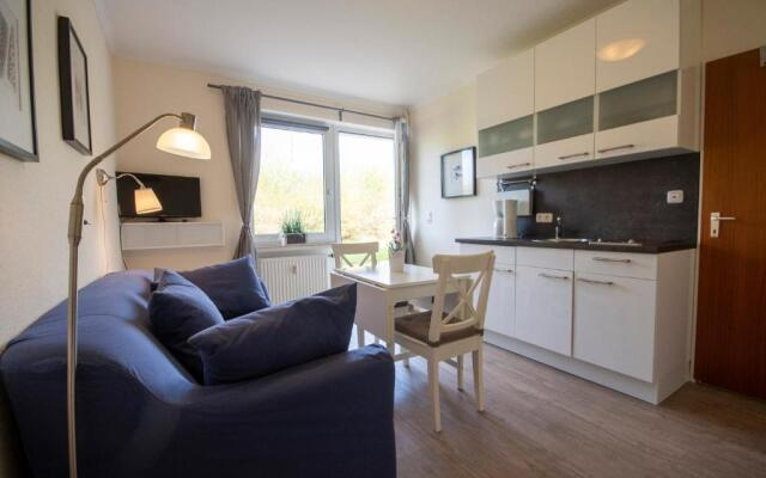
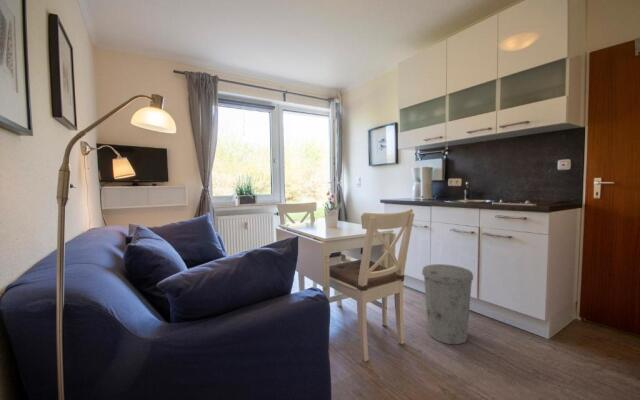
+ trash can [421,263,474,345]
